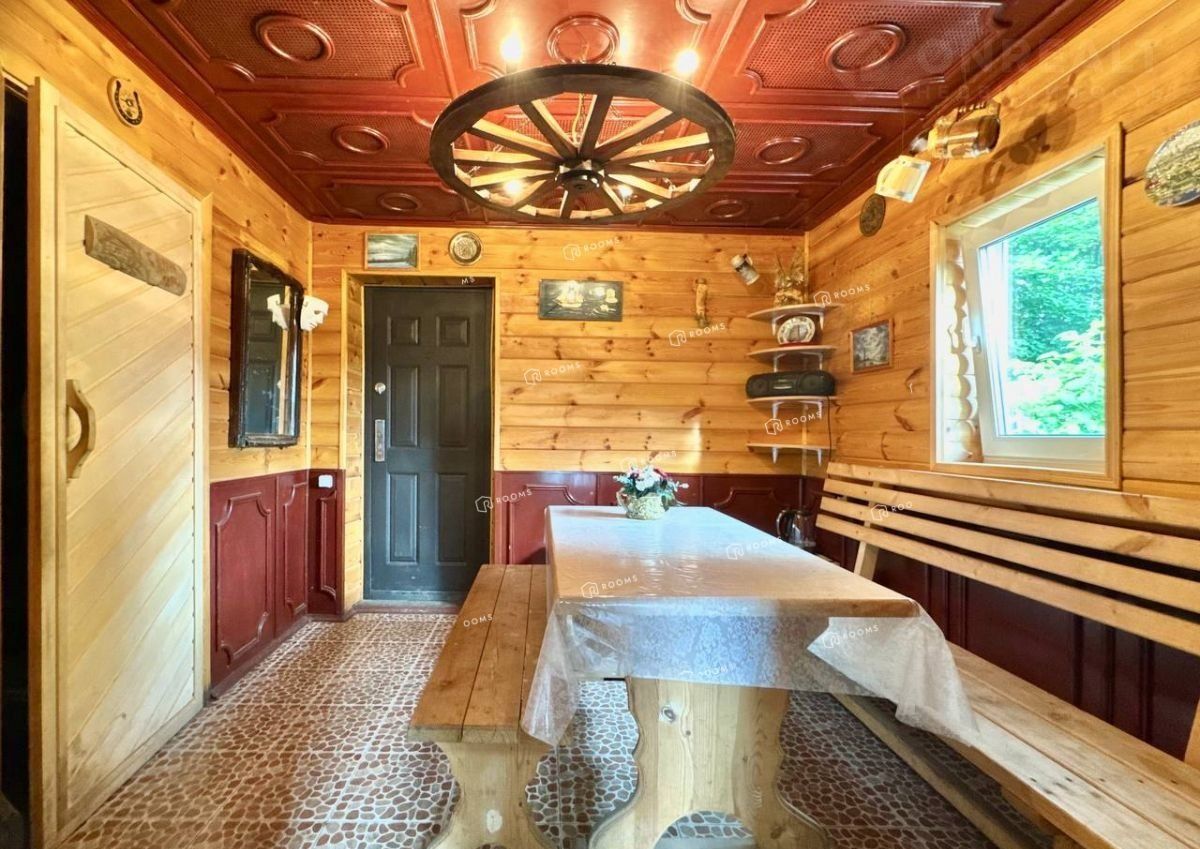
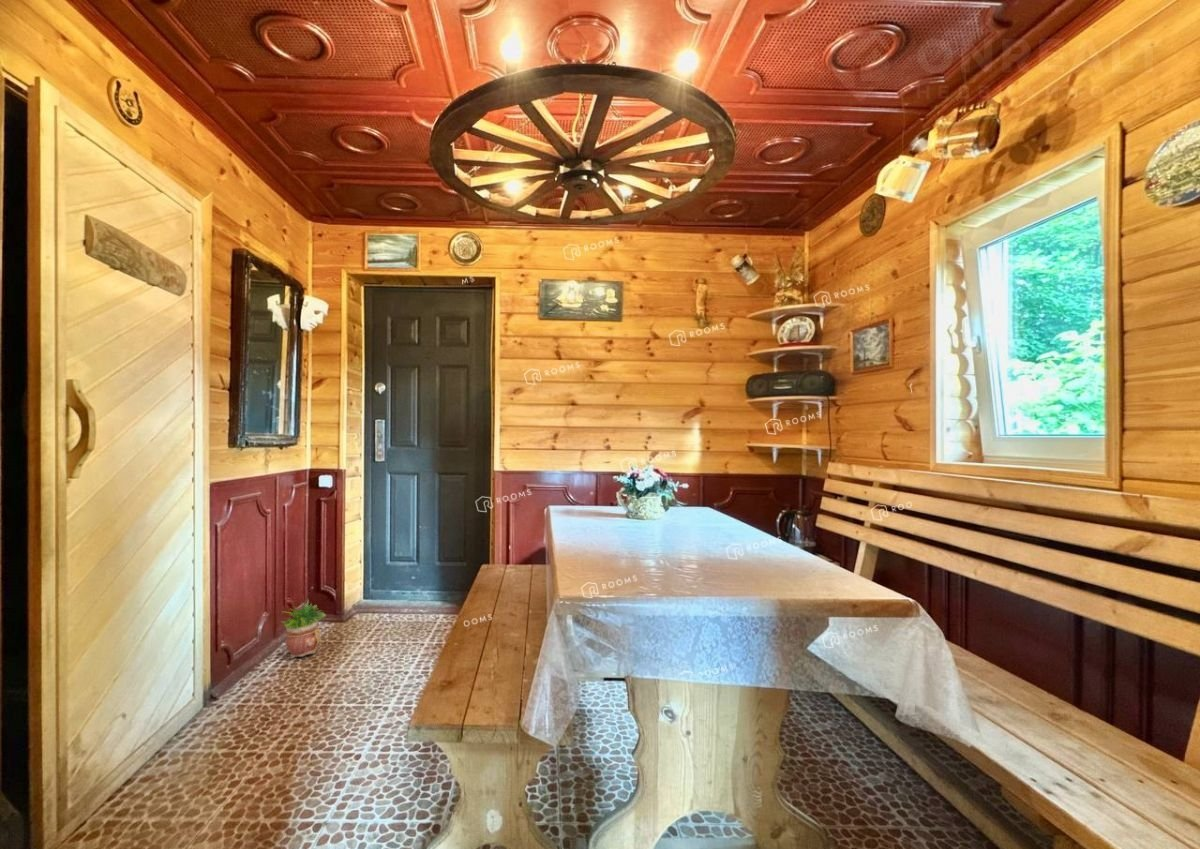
+ potted plant [279,598,327,660]
